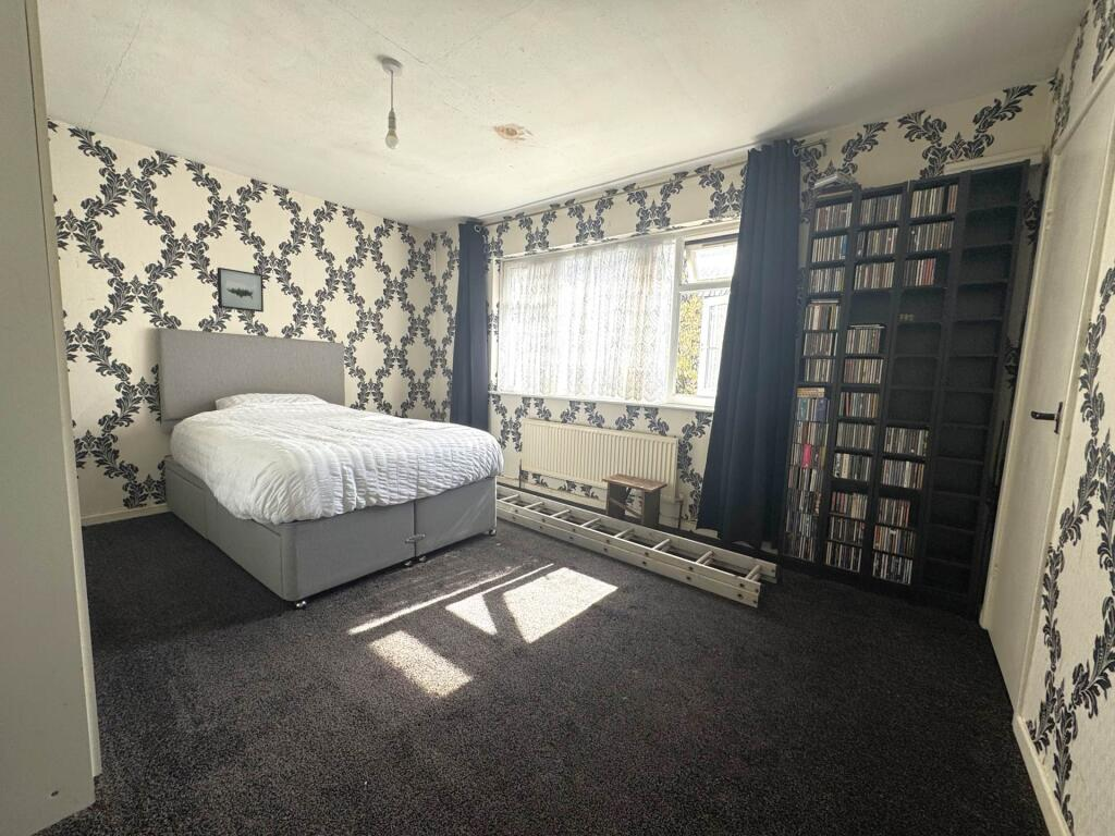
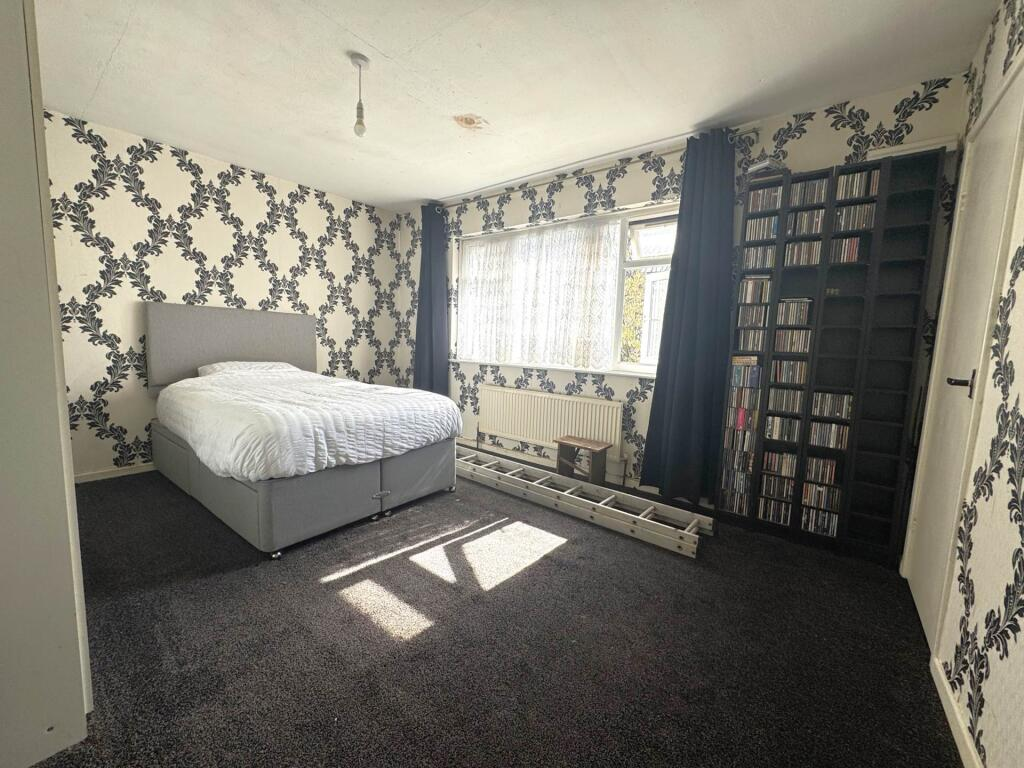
- wall art [216,267,265,314]
